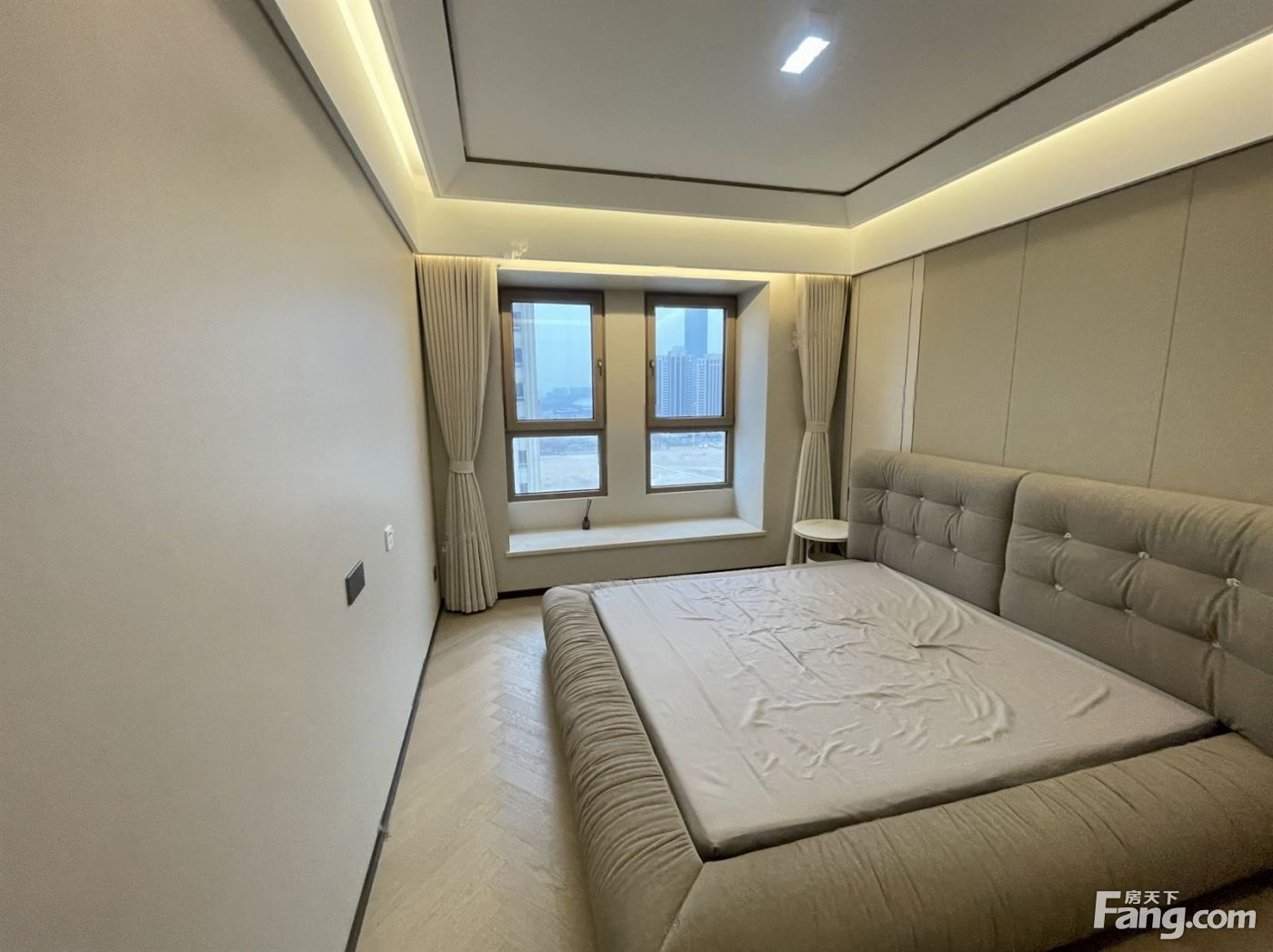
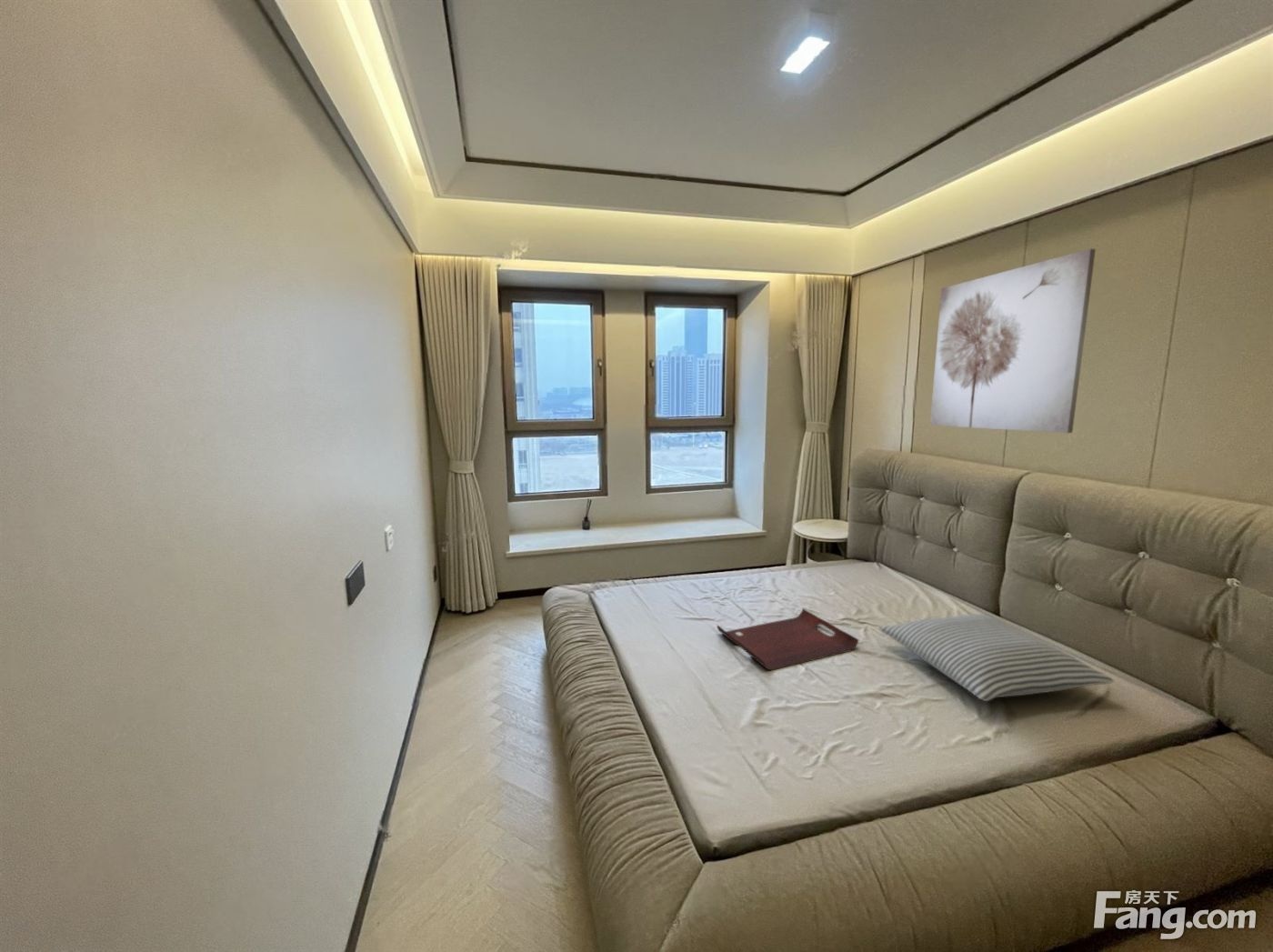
+ pillow [878,613,1115,702]
+ serving tray [716,608,859,671]
+ wall art [929,247,1097,434]
